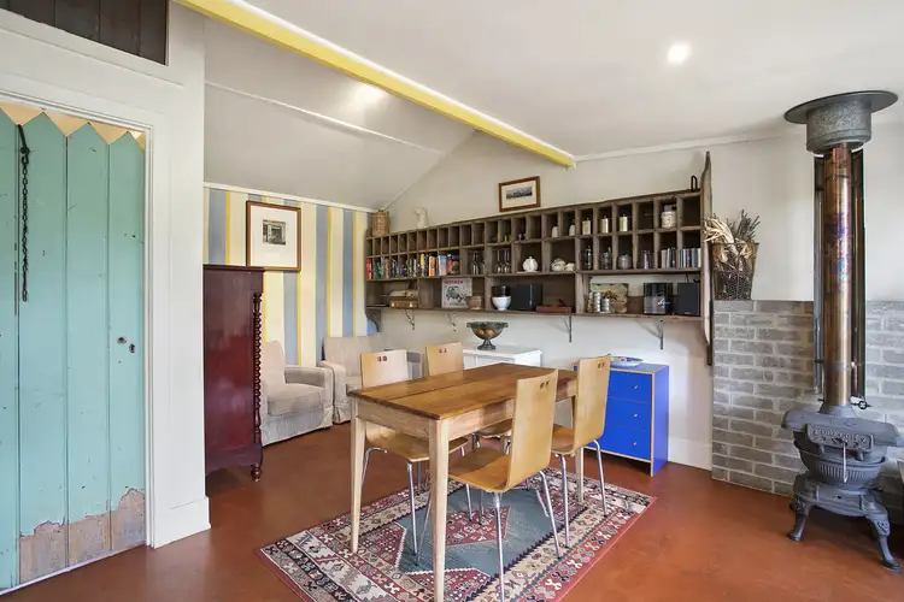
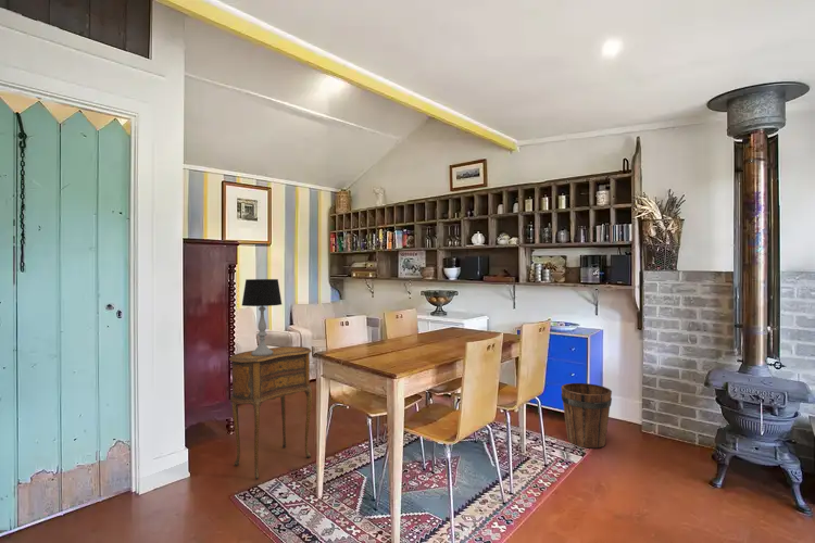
+ bucket [560,382,613,450]
+ side table [228,345,313,480]
+ table lamp [241,278,283,356]
